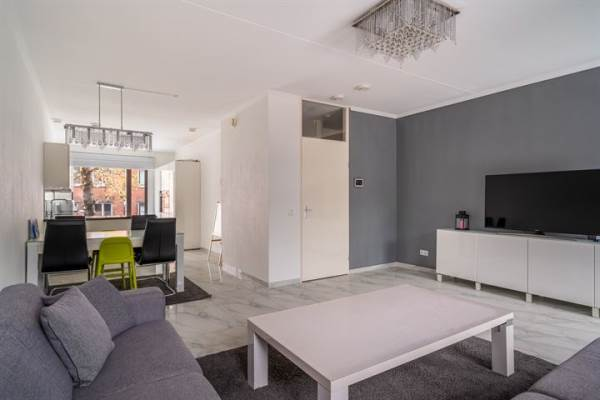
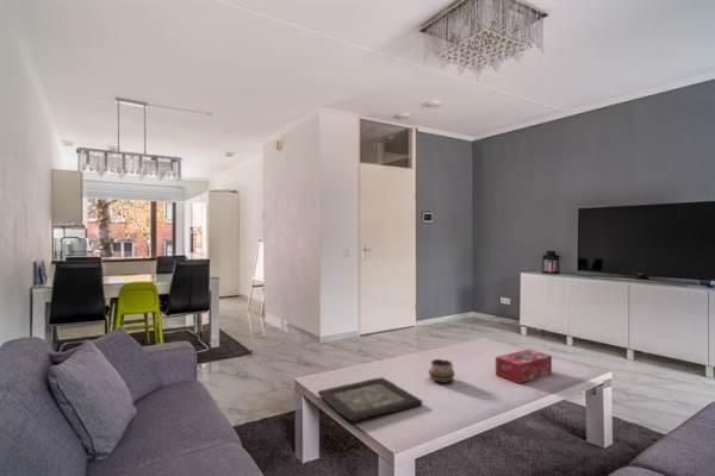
+ decorative bowl [428,358,456,384]
+ tissue box [495,349,553,384]
+ decorative tray [317,376,423,422]
